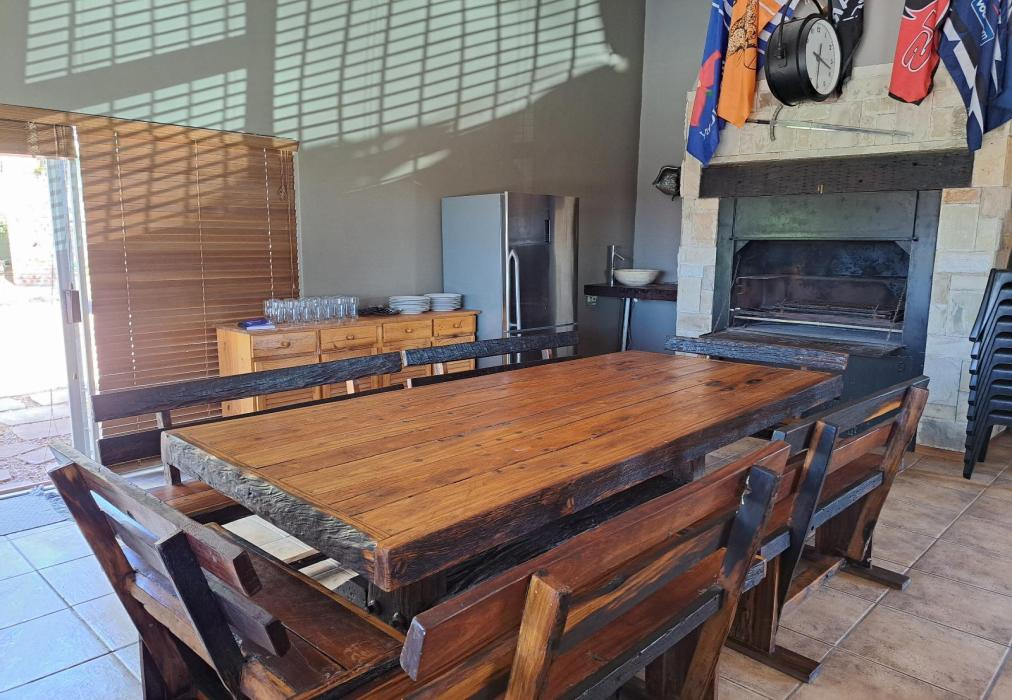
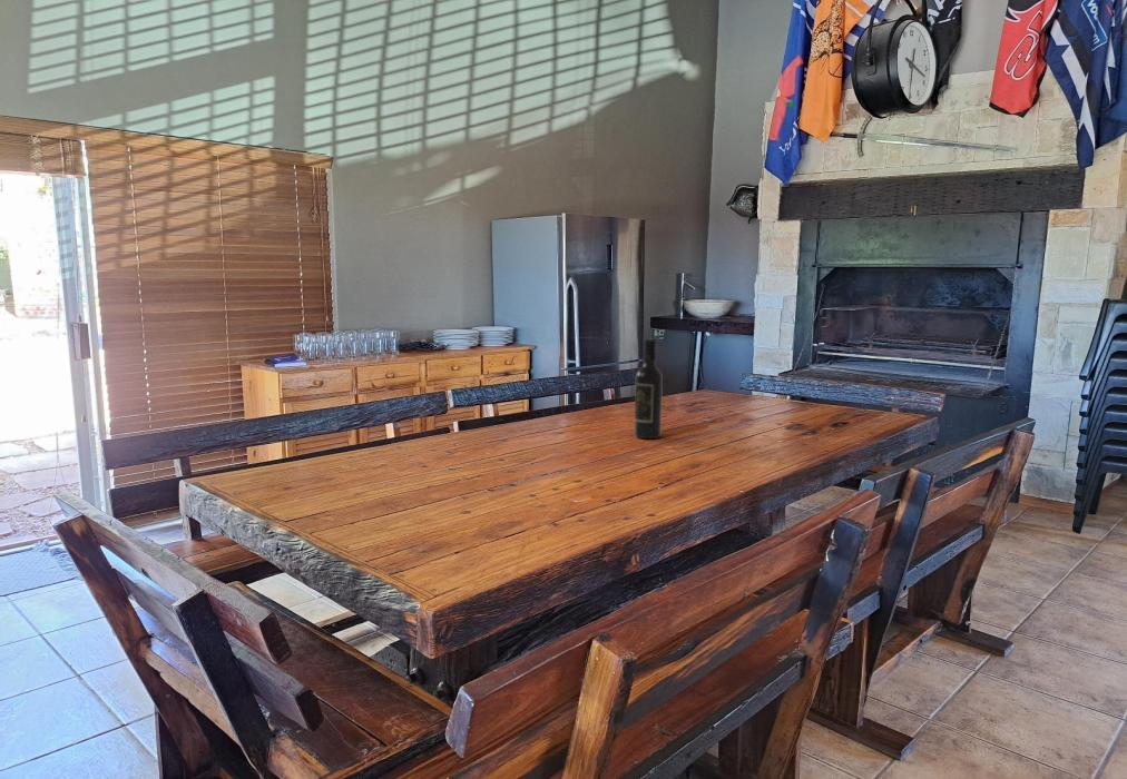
+ wine bottle [634,338,664,440]
